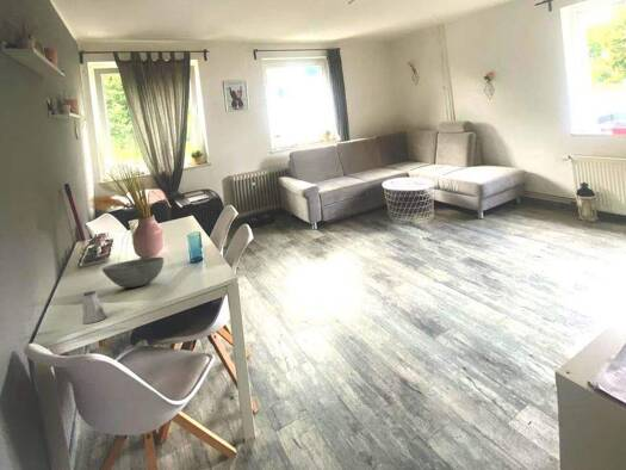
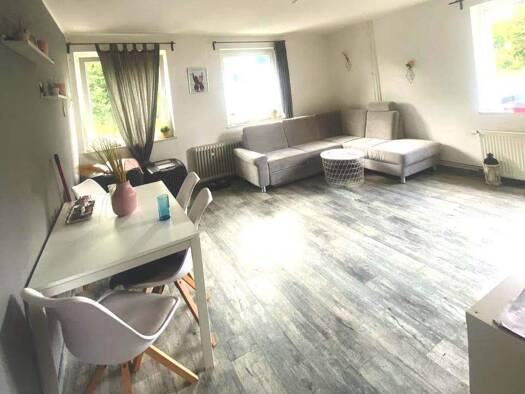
- saltshaker [81,290,107,324]
- bowl [100,256,165,289]
